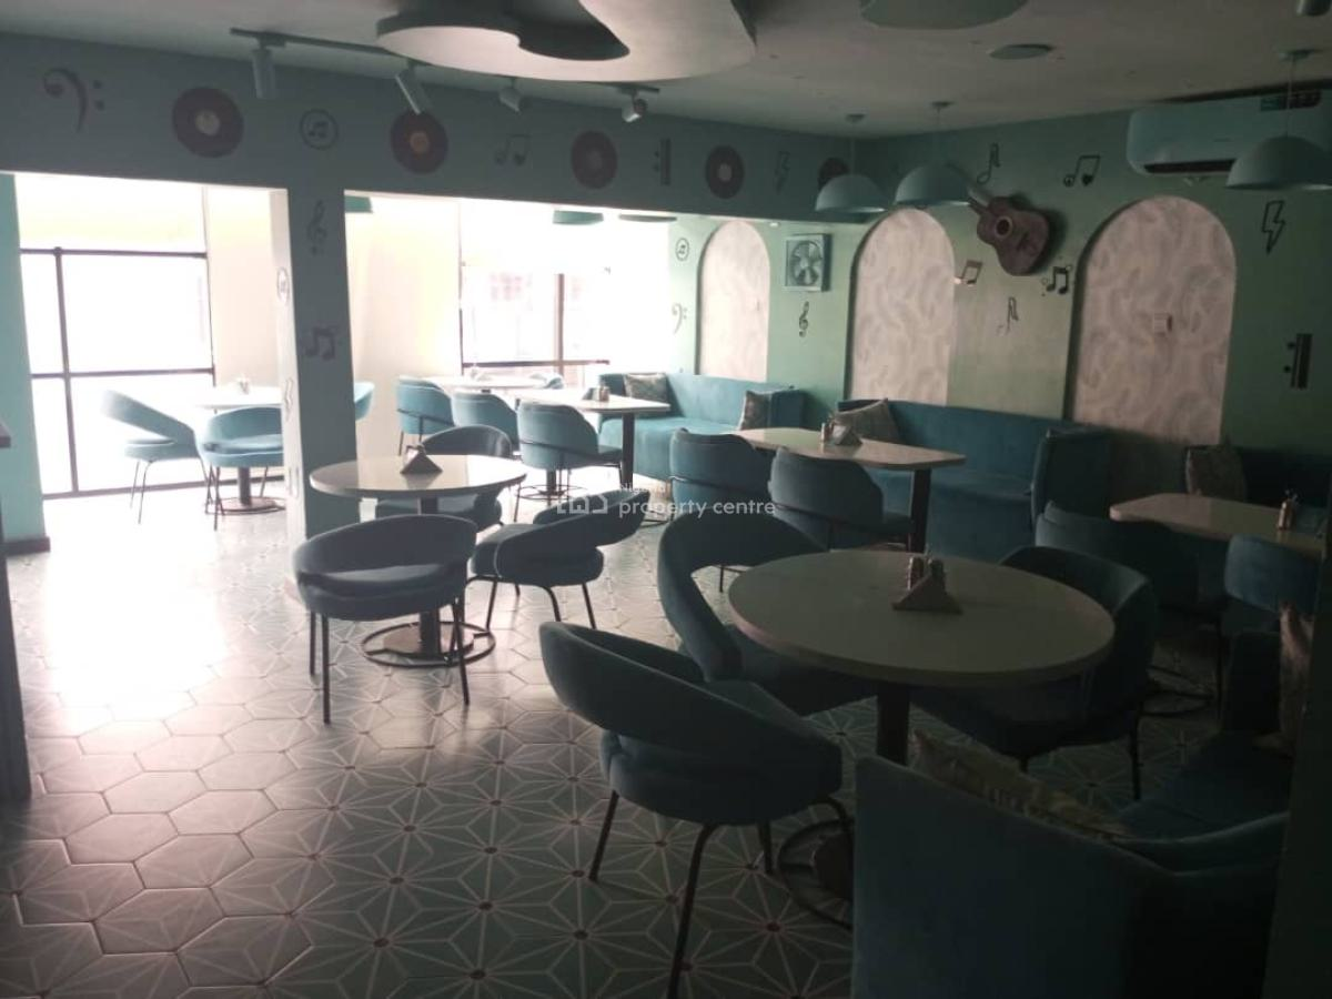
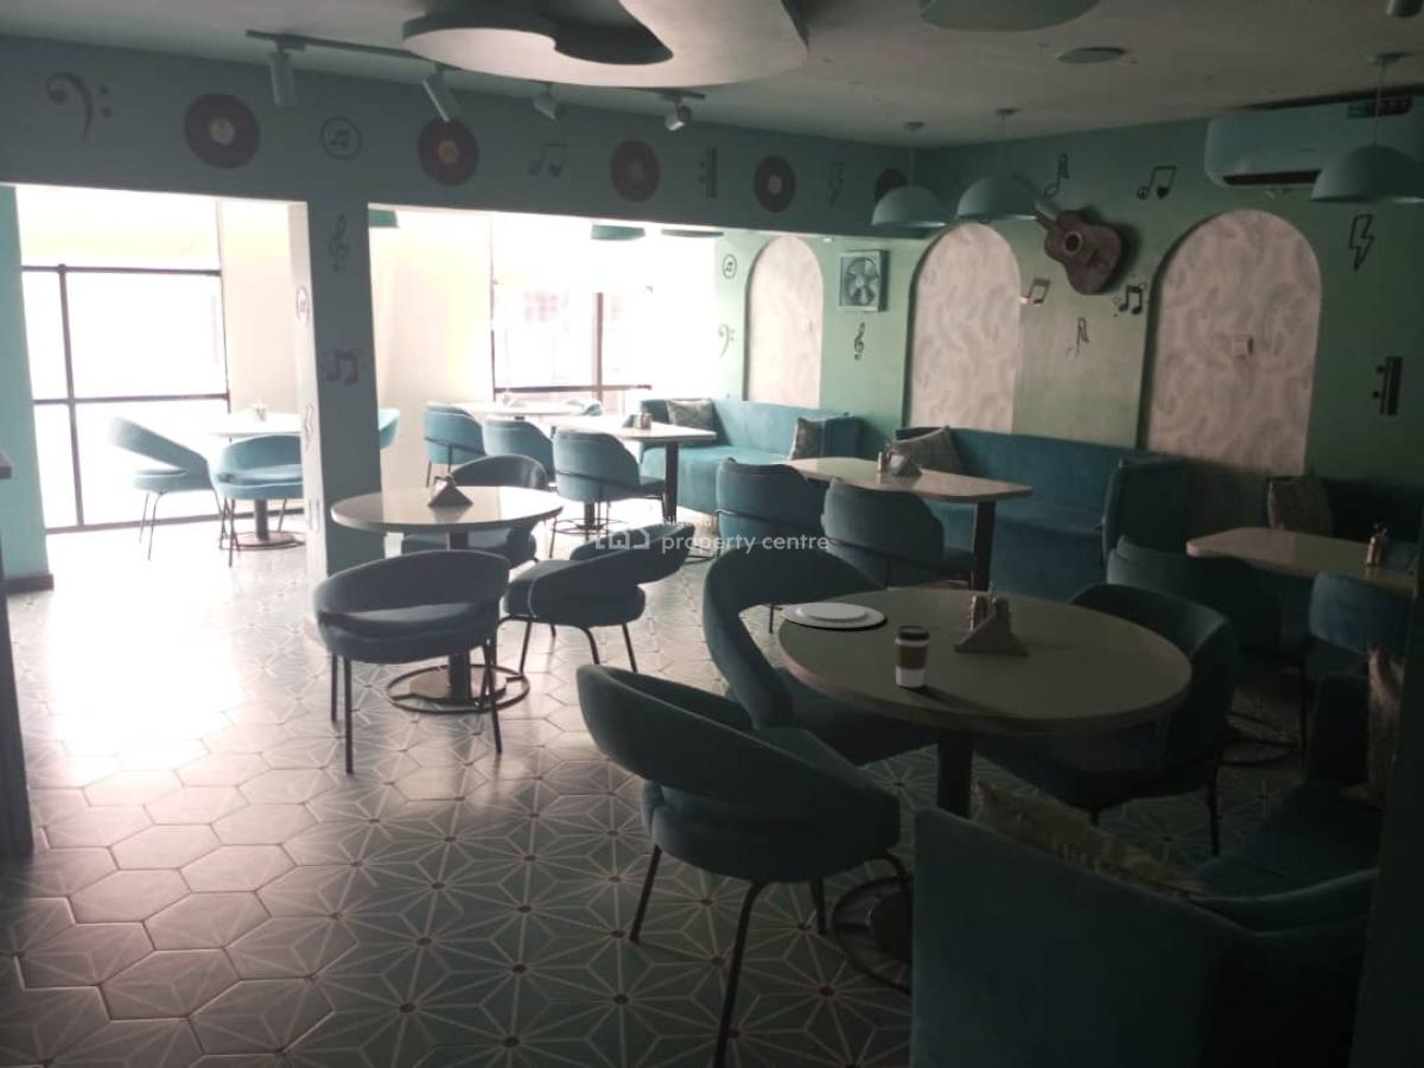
+ coffee cup [894,623,932,688]
+ chinaware [780,602,885,629]
